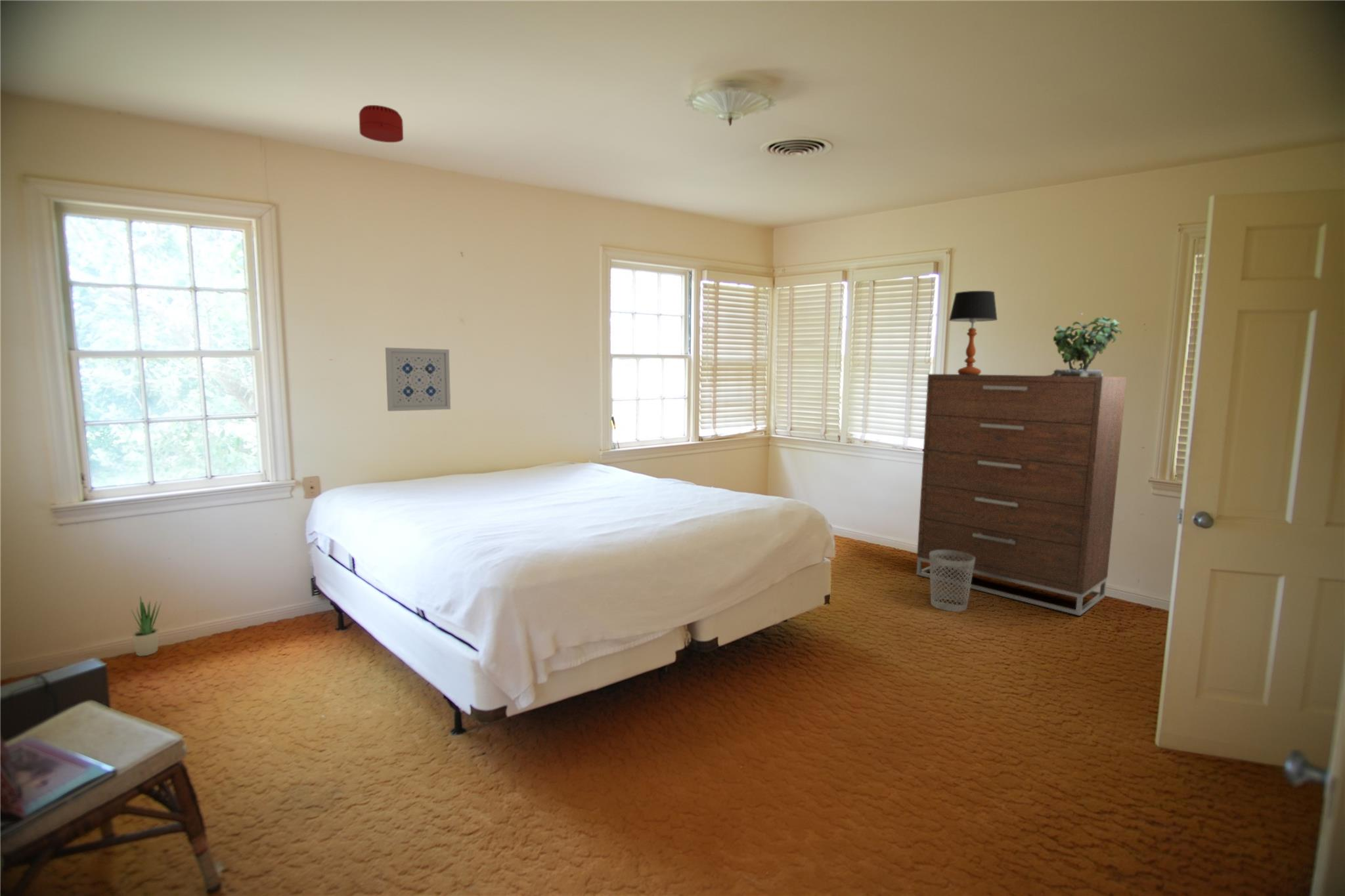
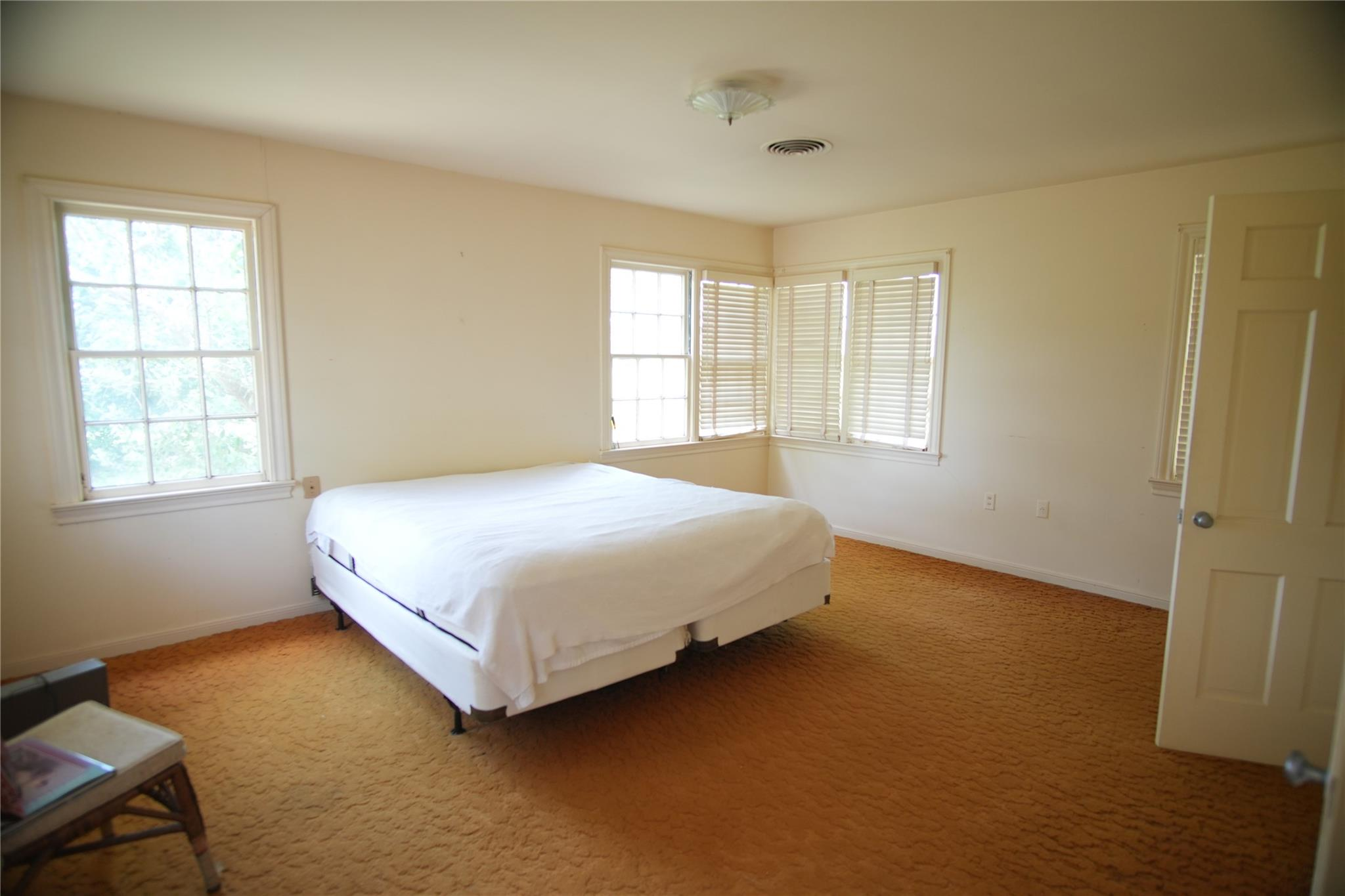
- table lamp [948,290,998,375]
- potted plant [131,595,162,657]
- wall art [385,347,451,412]
- smoke detector [359,104,404,143]
- wastebasket [929,550,975,612]
- dresser [915,373,1128,616]
- potted plant [1047,312,1124,377]
